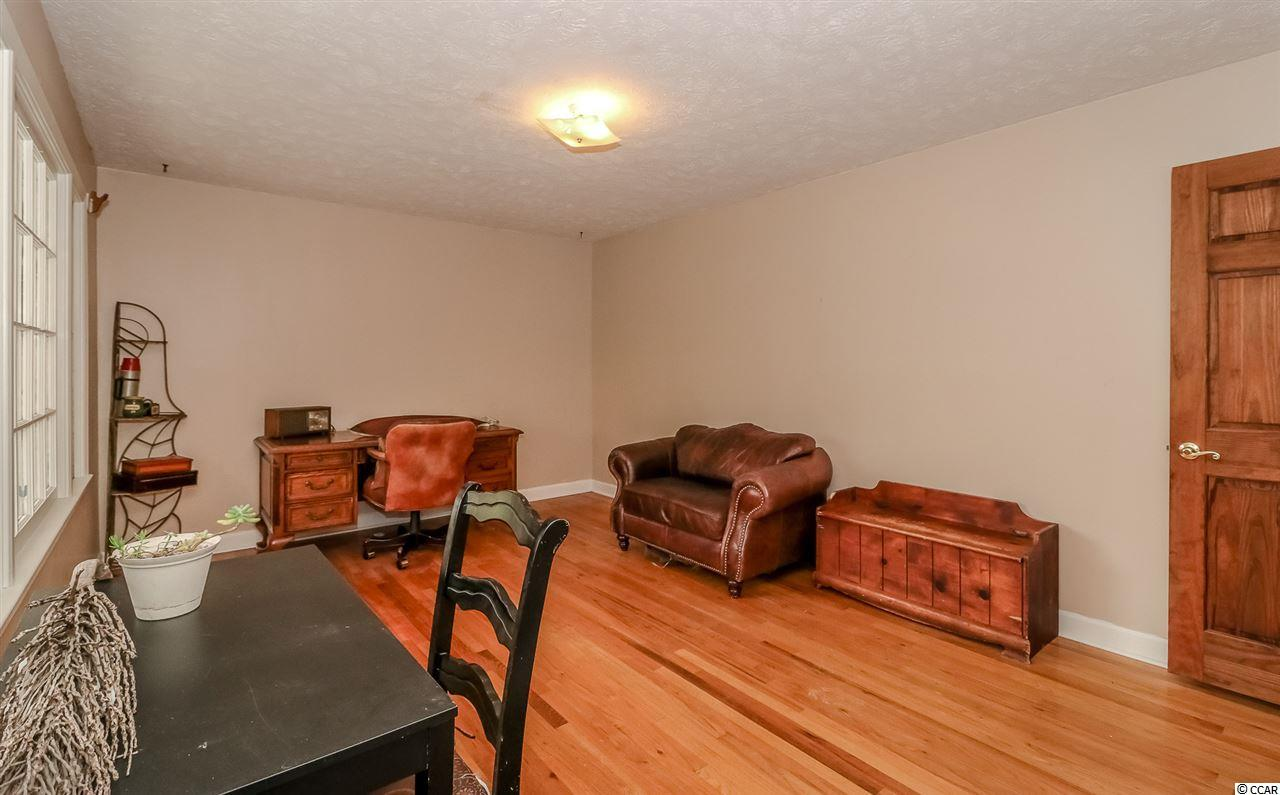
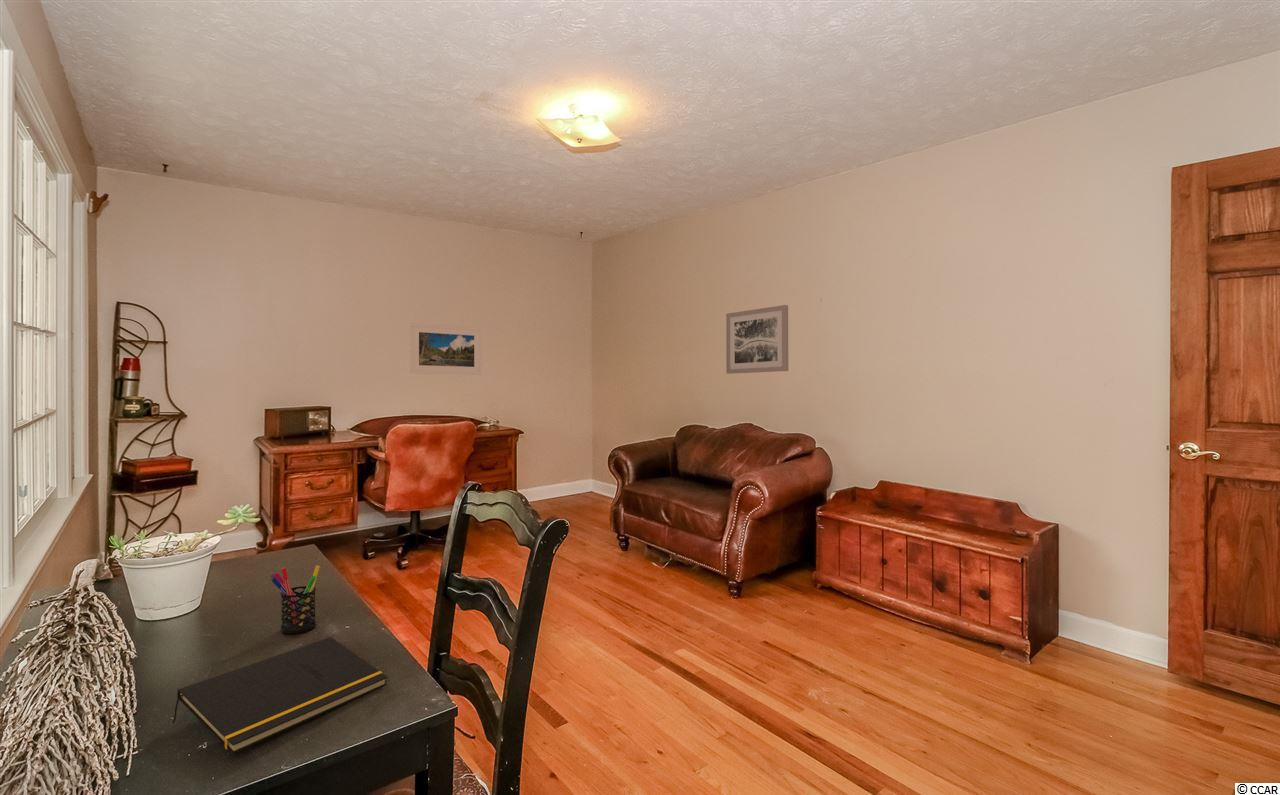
+ pen holder [269,564,321,634]
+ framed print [409,322,483,376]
+ notepad [172,636,389,755]
+ wall art [725,304,789,375]
